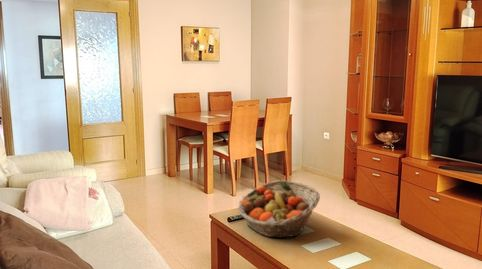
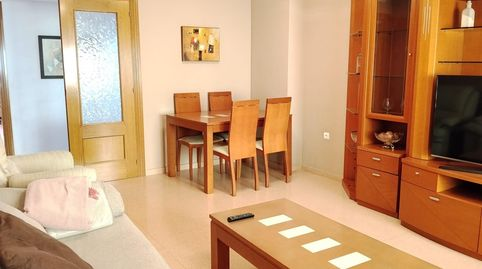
- fruit basket [237,179,321,239]
